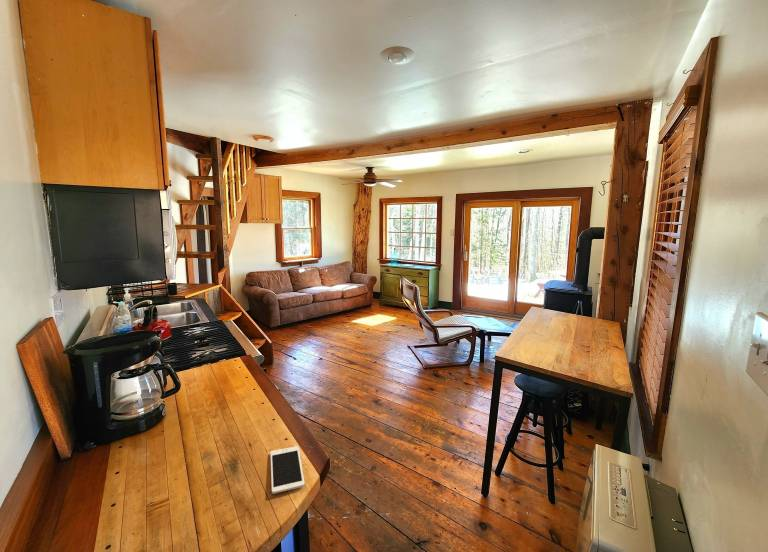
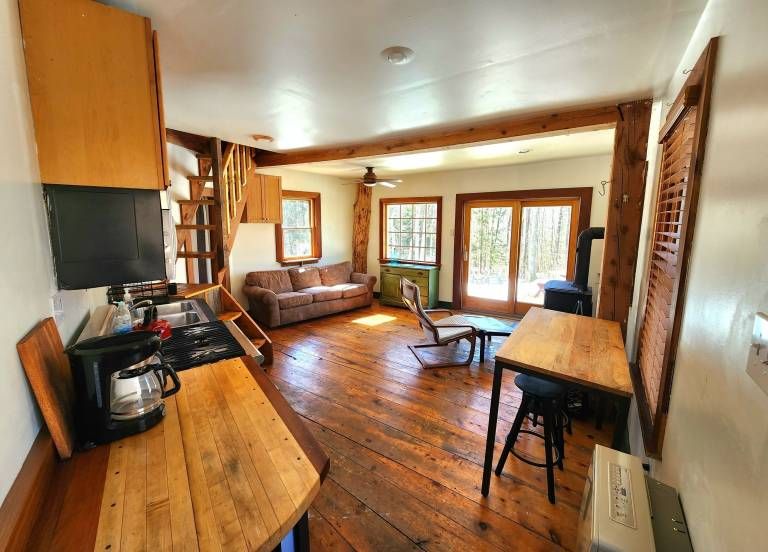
- cell phone [269,445,306,495]
